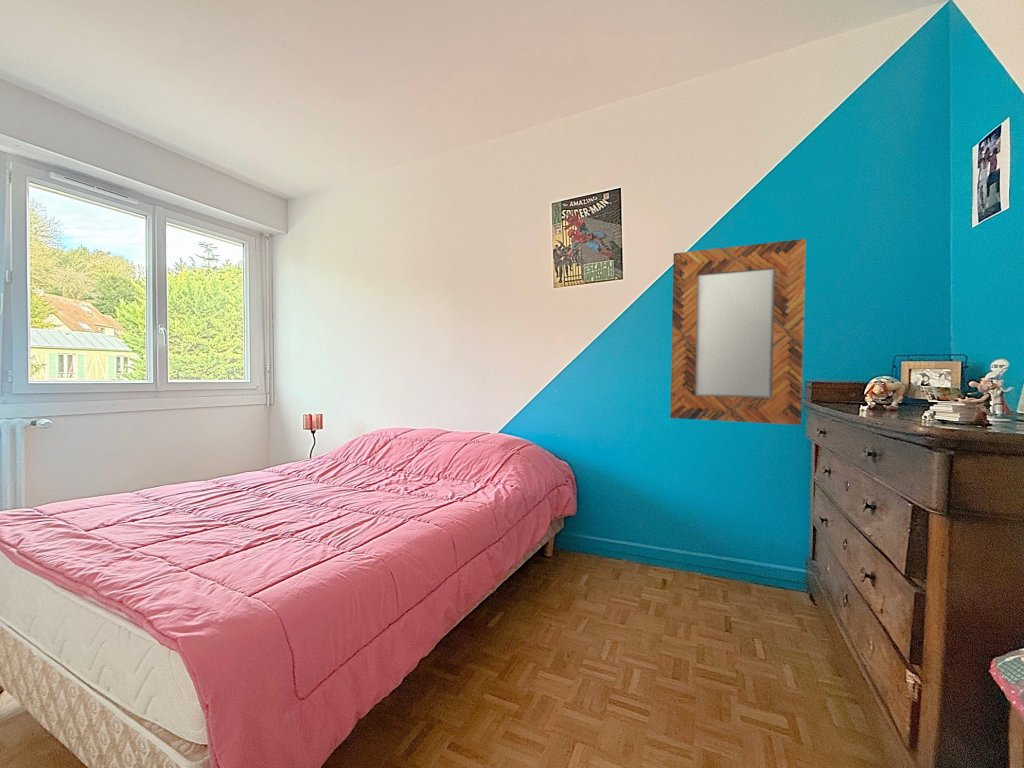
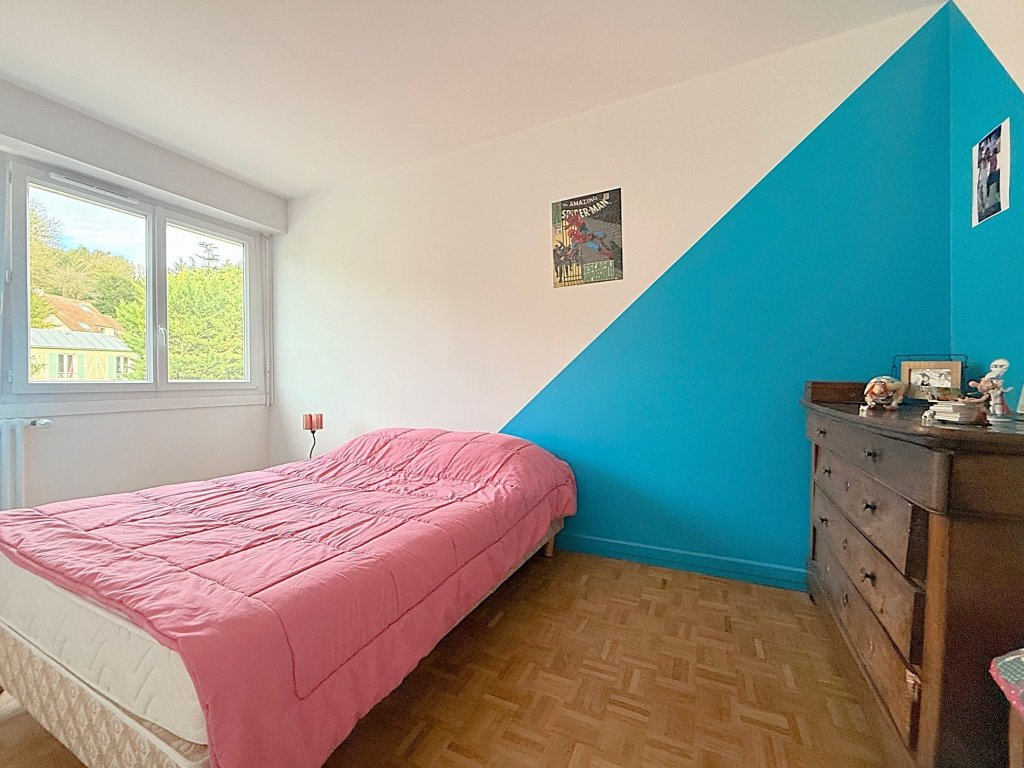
- home mirror [669,238,807,426]
